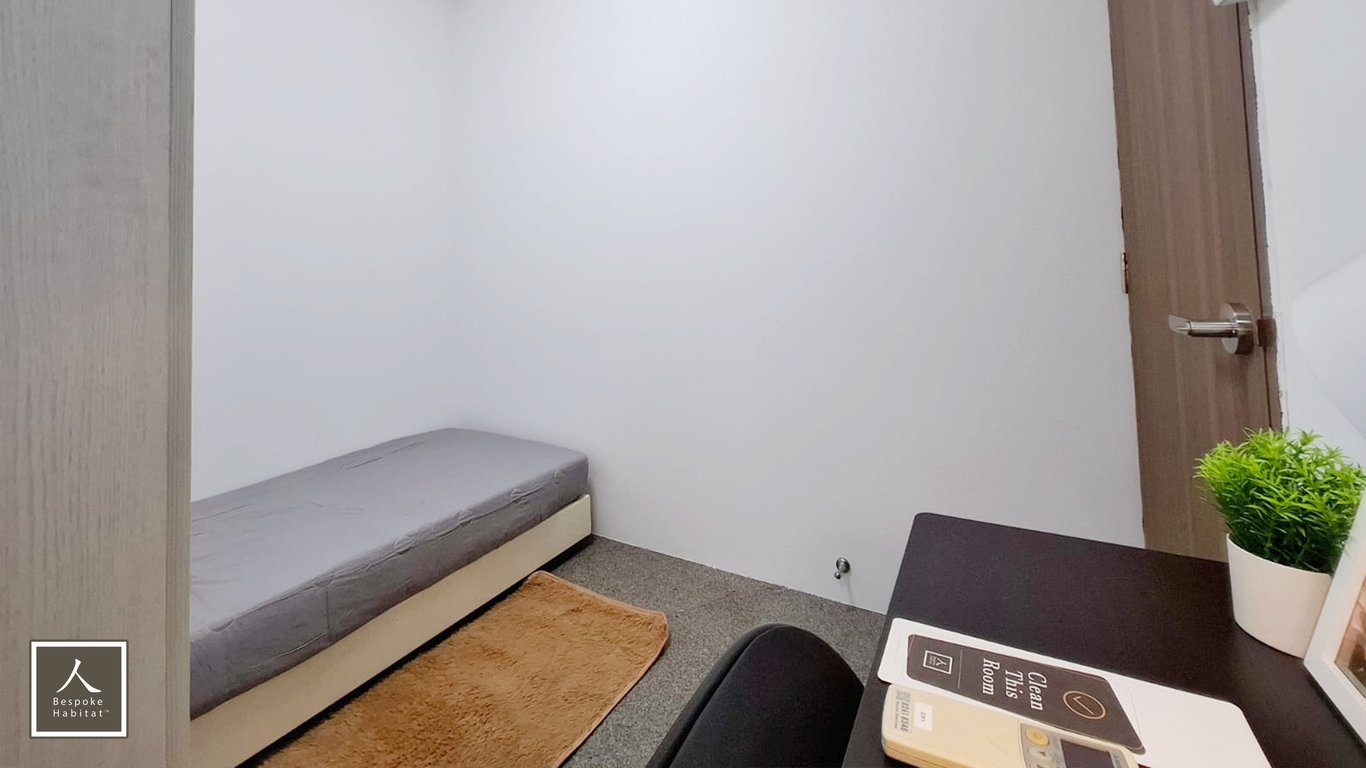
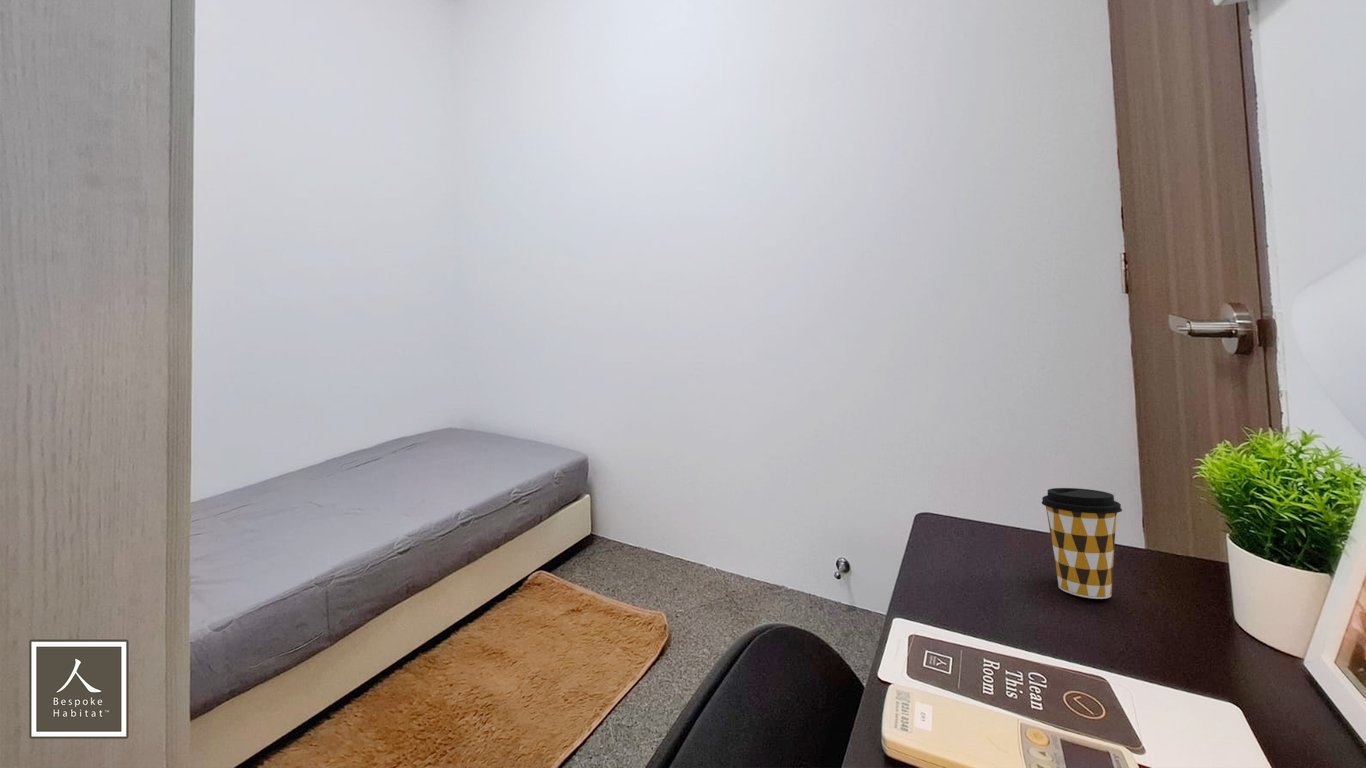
+ coffee cup [1041,487,1123,600]
